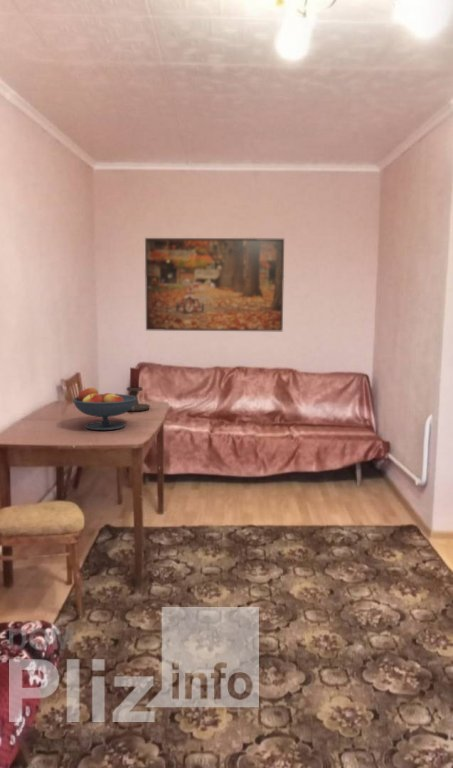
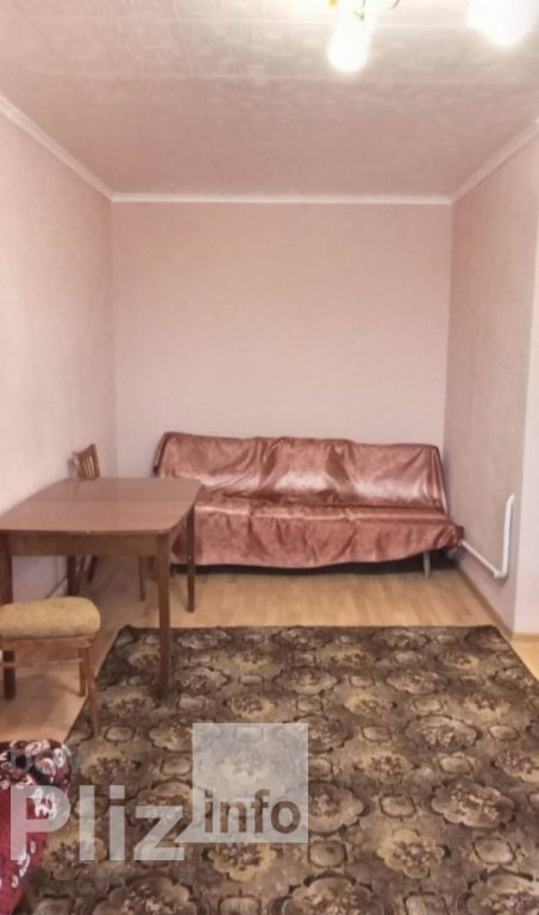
- fruit bowl [72,386,137,431]
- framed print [144,237,285,332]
- candle holder [126,367,151,412]
